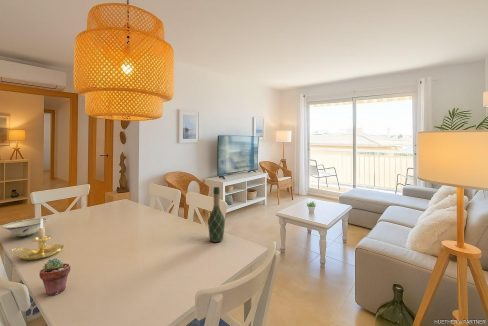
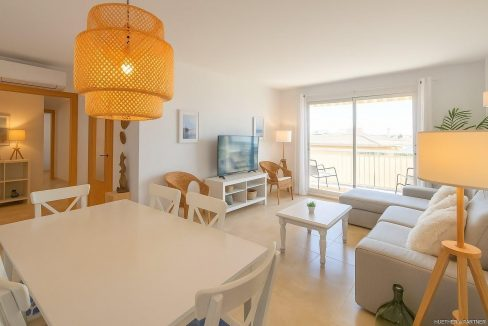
- potted succulent [38,257,71,296]
- bowl [1,217,50,238]
- candle holder [9,217,65,261]
- wine bottle [207,186,226,243]
